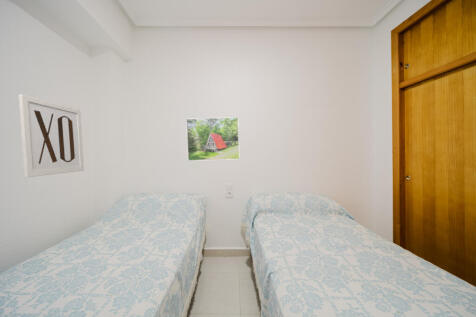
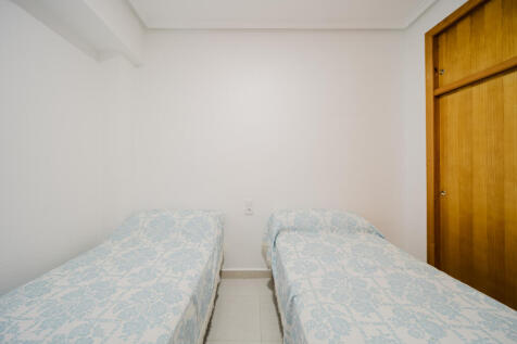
- wall art [18,93,85,178]
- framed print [185,116,241,162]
